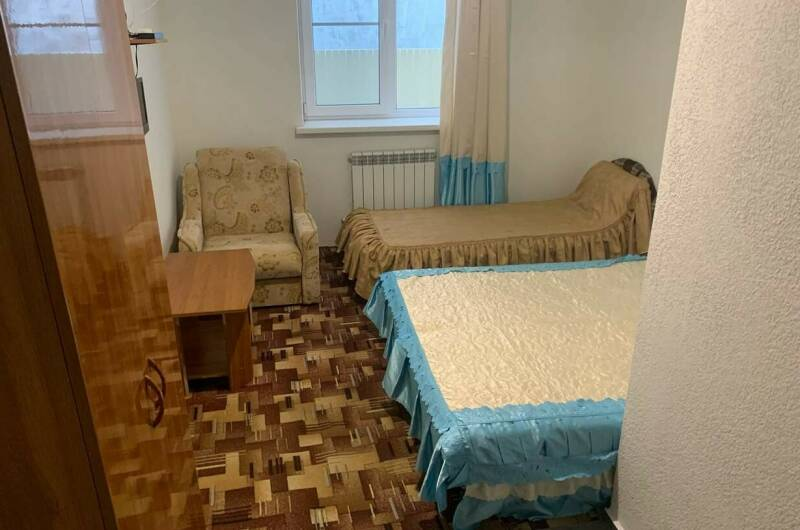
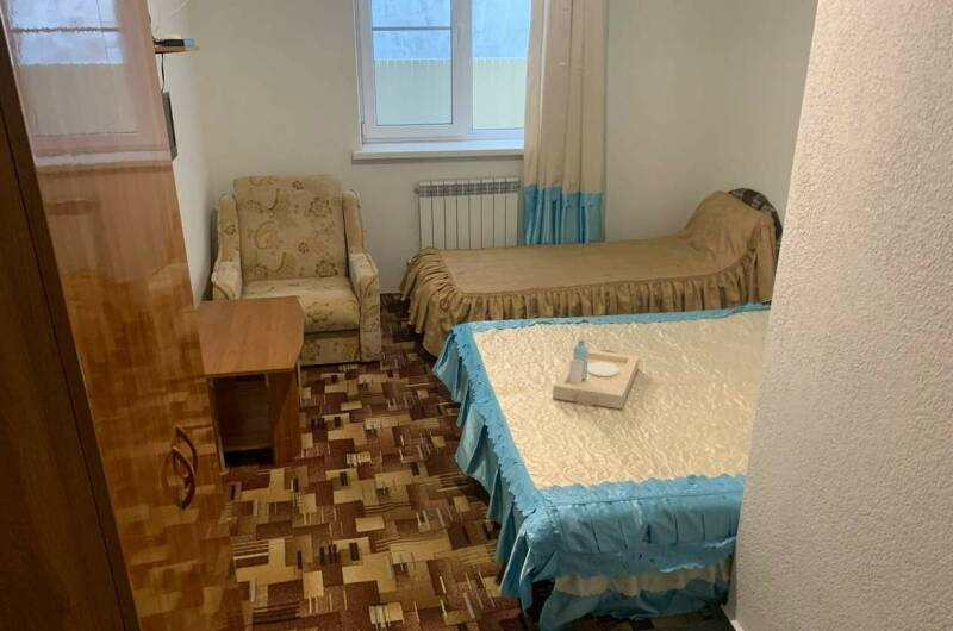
+ serving tray [552,339,641,410]
